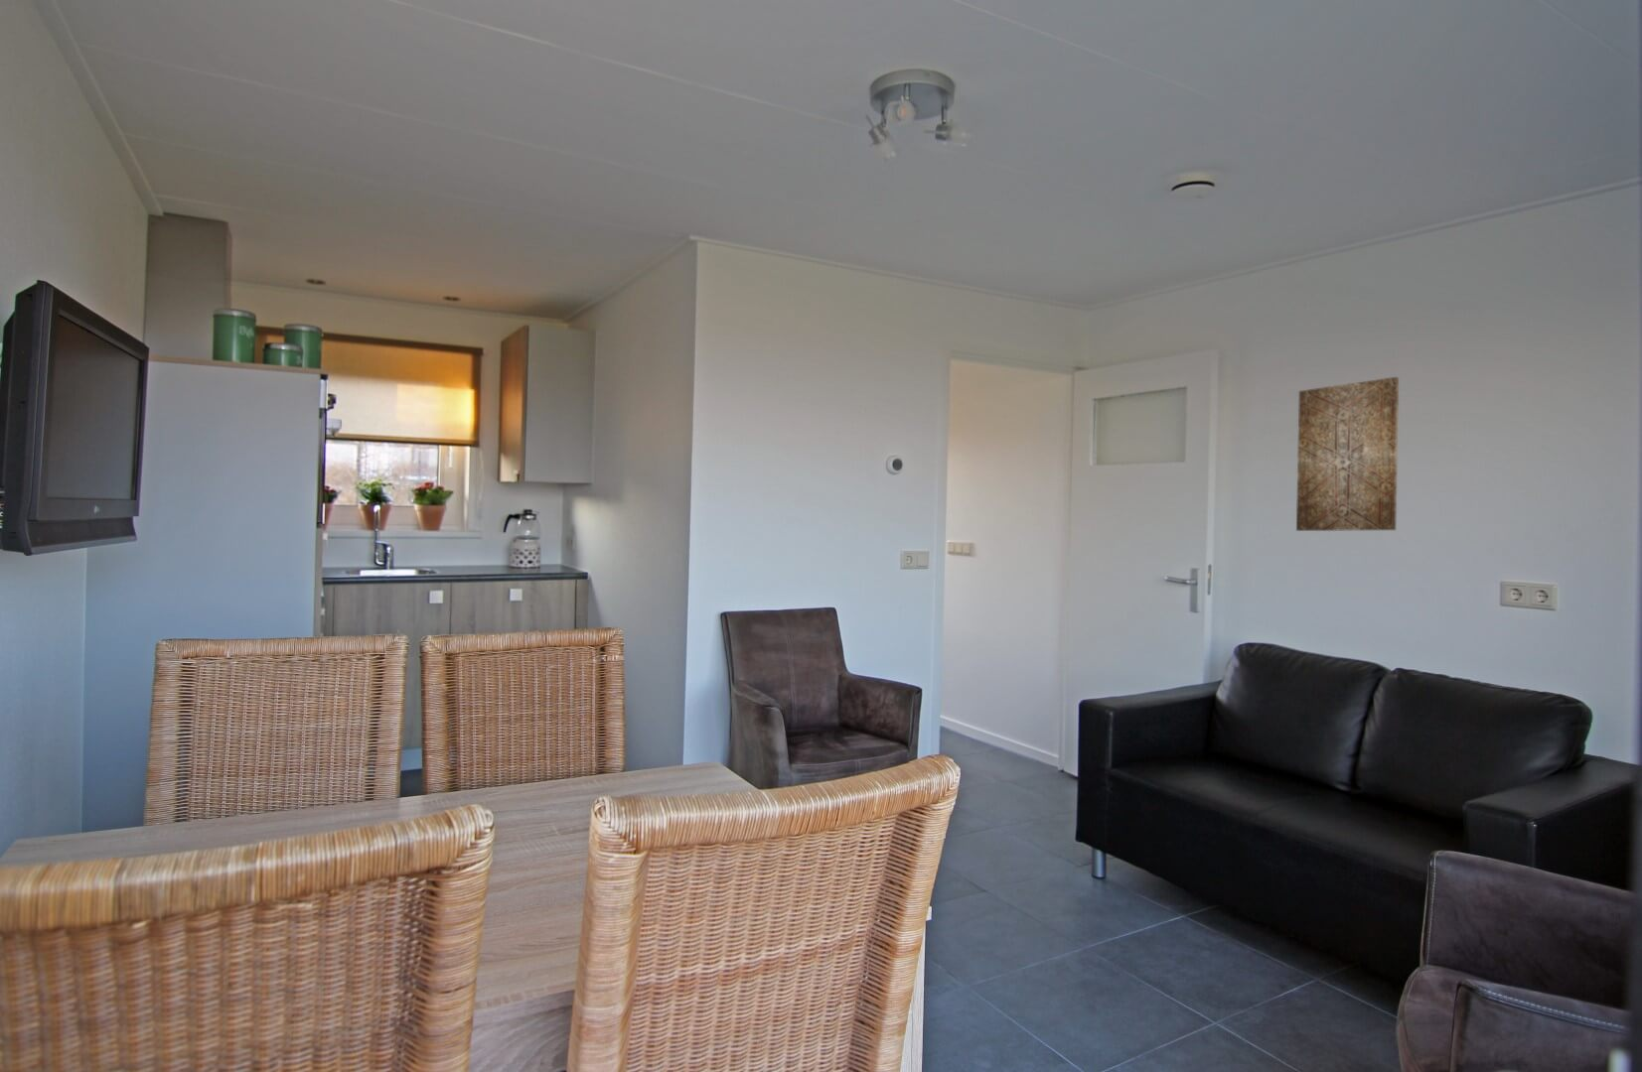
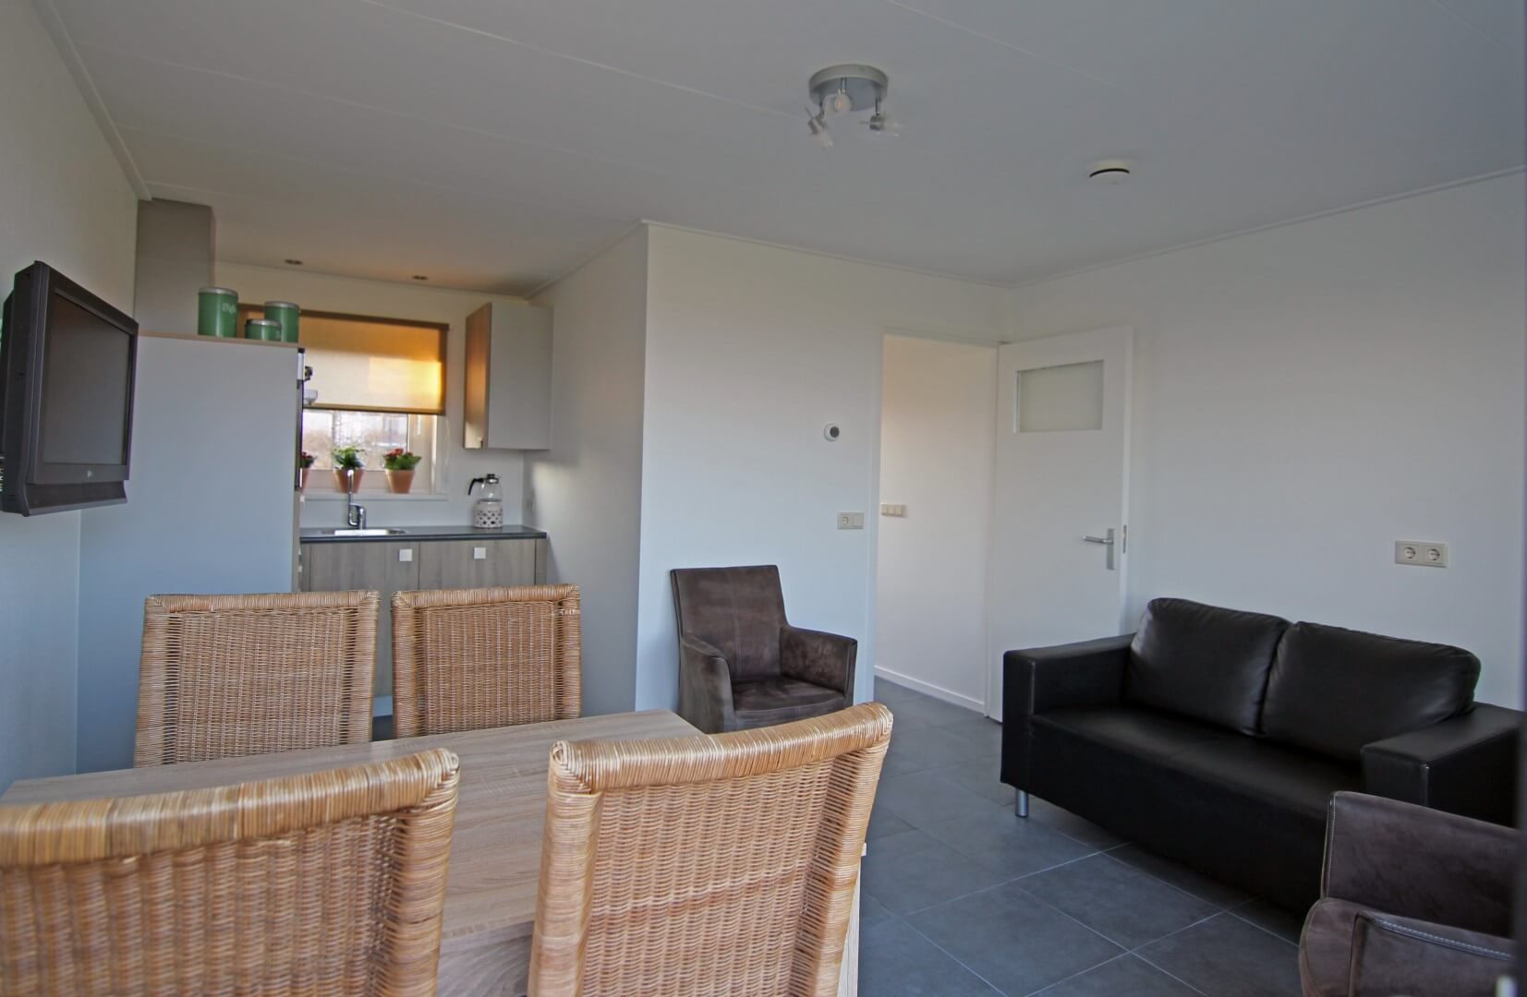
- wall art [1295,376,1399,532]
